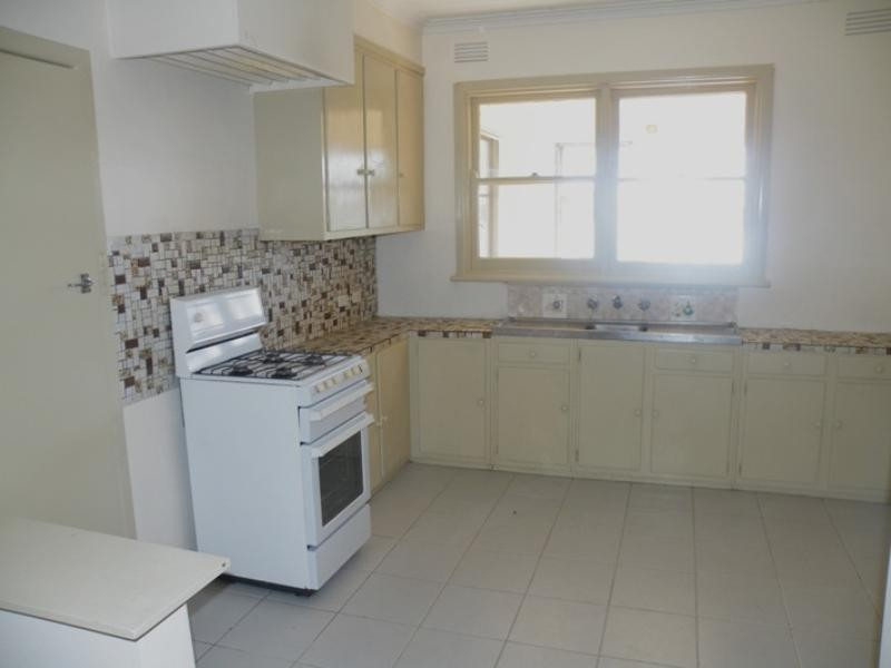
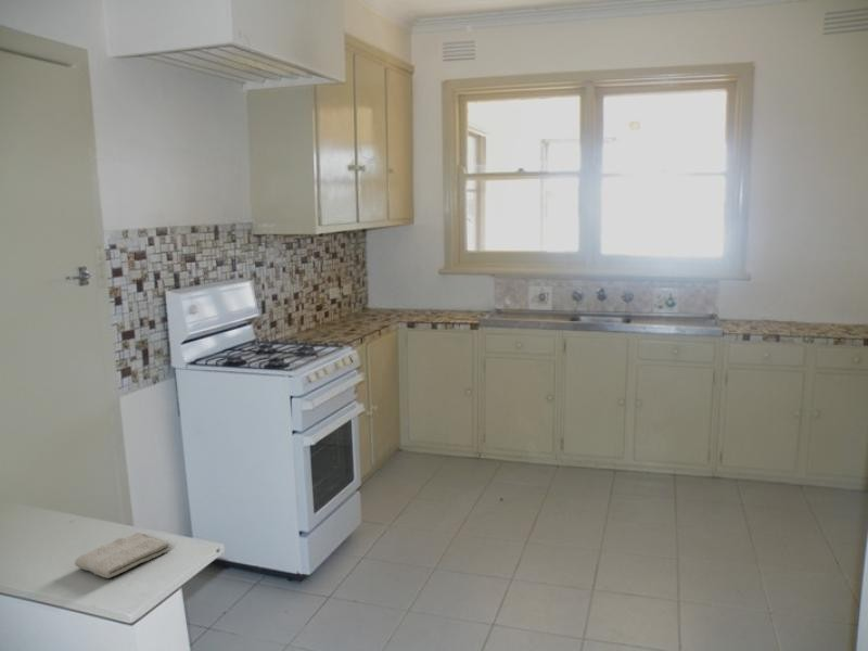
+ washcloth [74,532,170,579]
